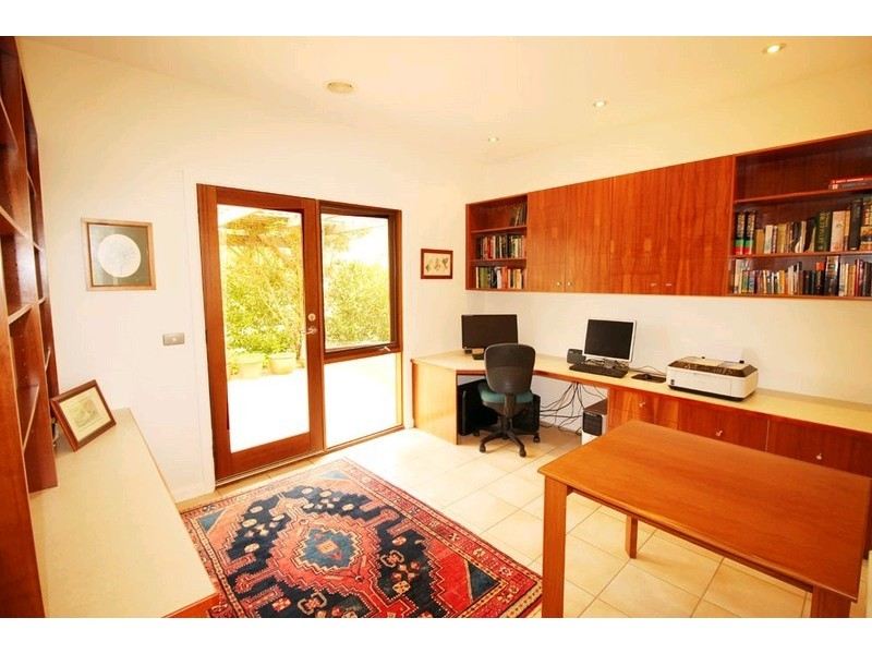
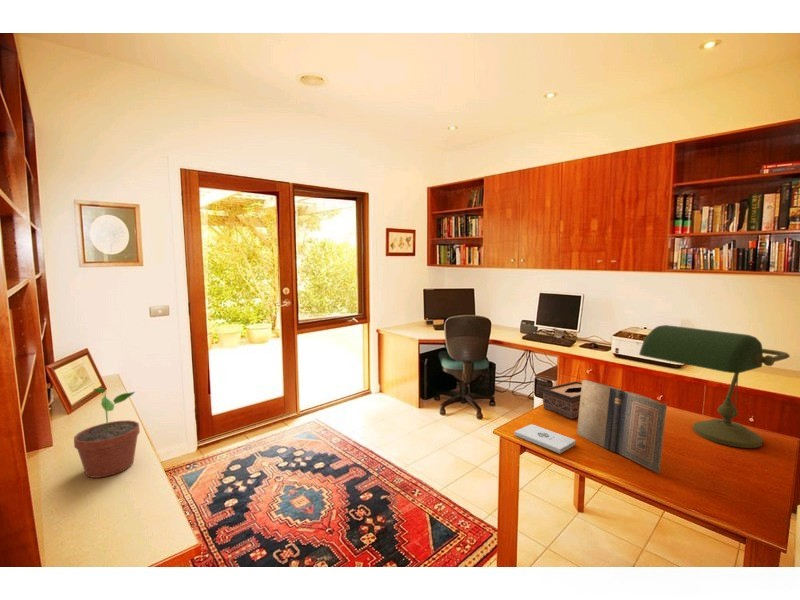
+ book [576,378,668,475]
+ notepad [513,423,576,454]
+ desk lamp [638,324,791,449]
+ tissue box [542,380,582,420]
+ potted plant [73,387,141,479]
